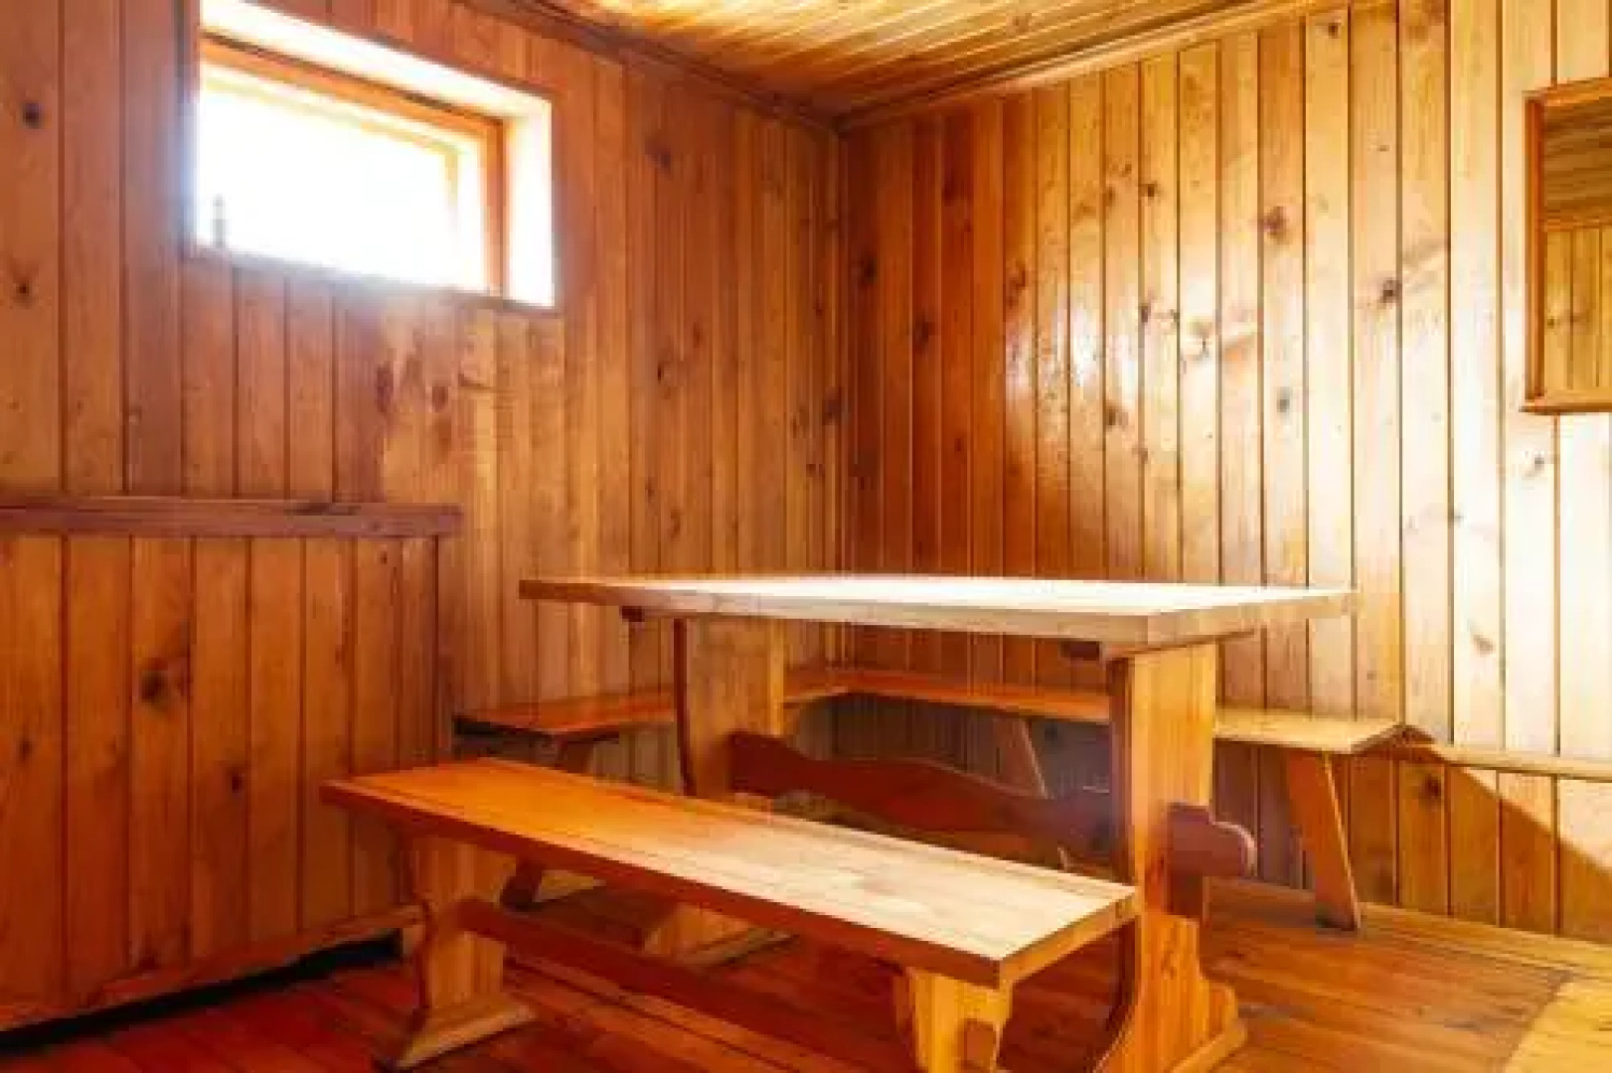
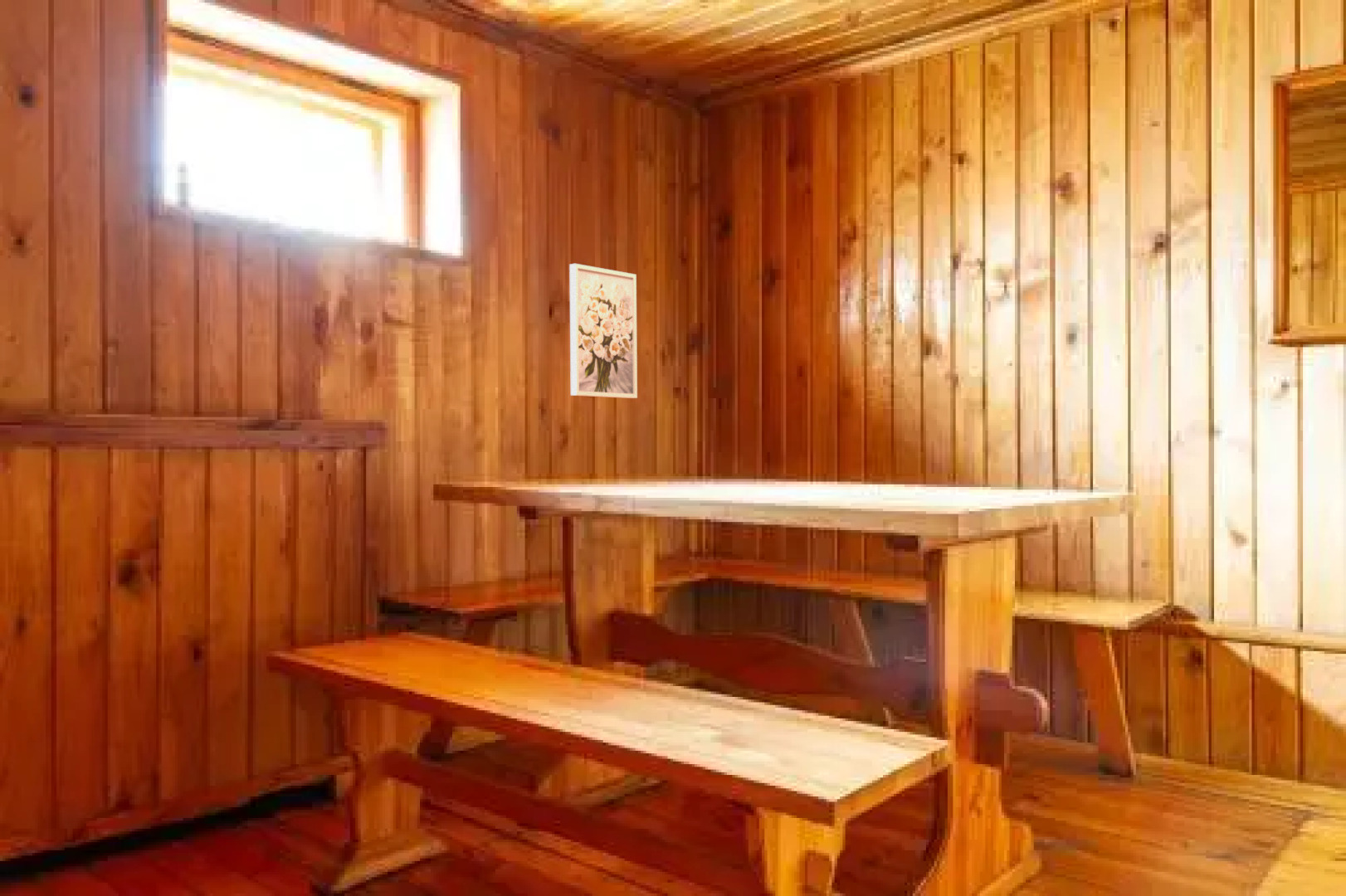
+ wall art [568,263,638,399]
